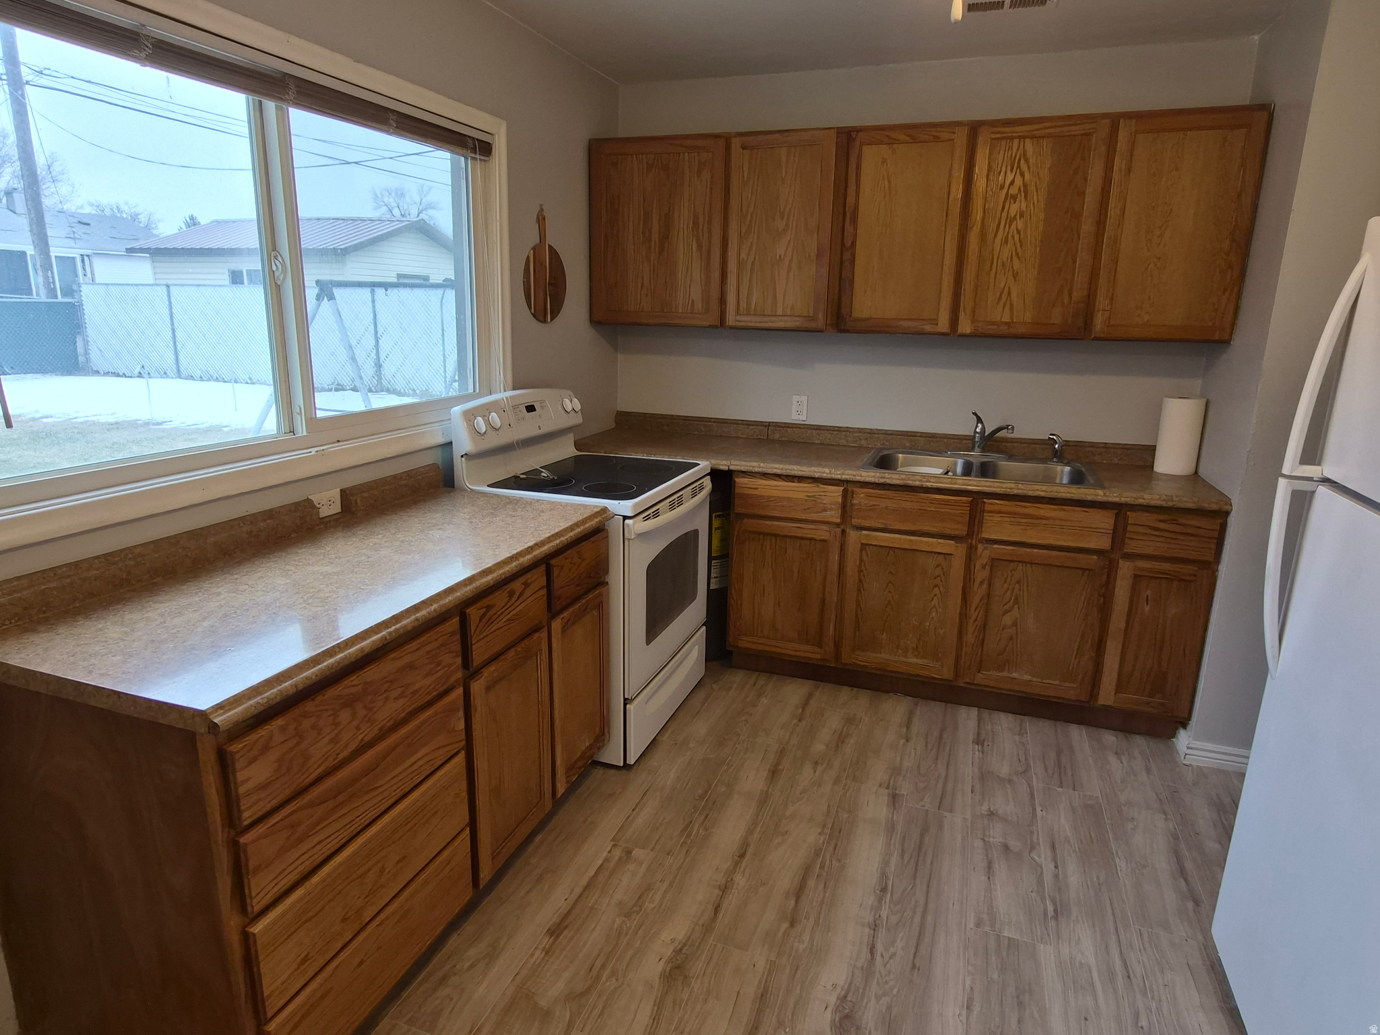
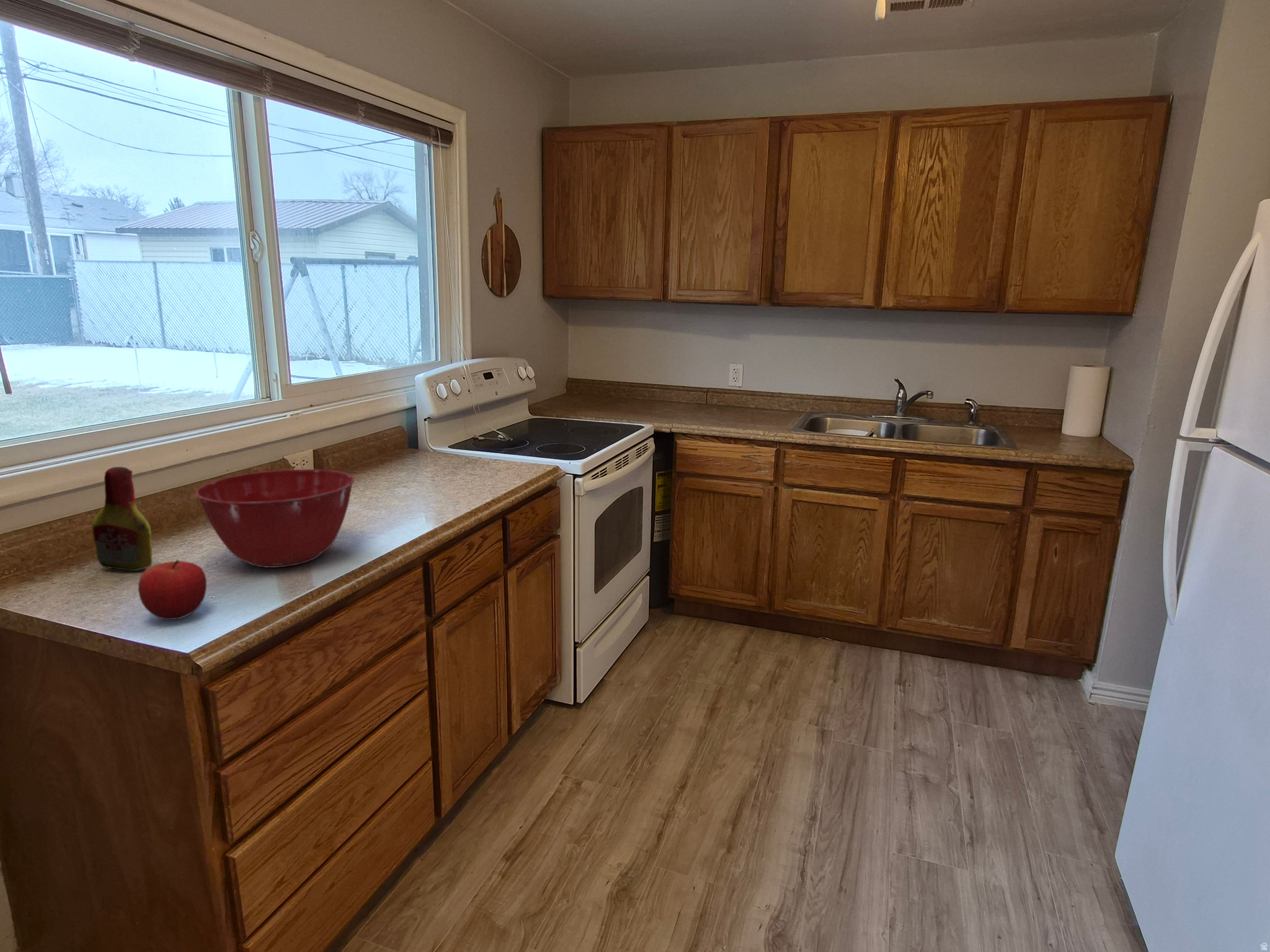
+ mixing bowl [195,469,355,568]
+ bottle [91,466,153,571]
+ fruit [138,559,207,620]
